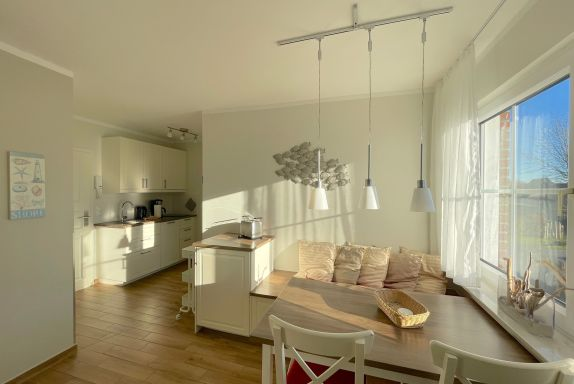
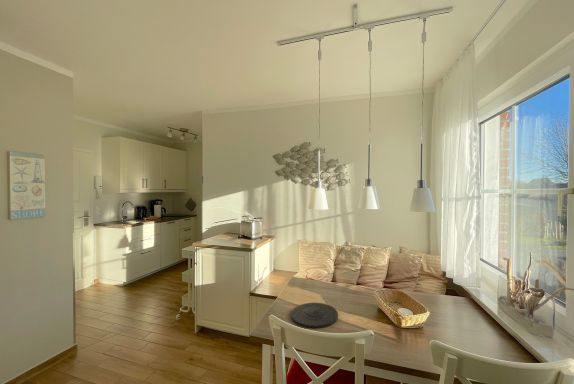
+ plate [290,302,339,329]
